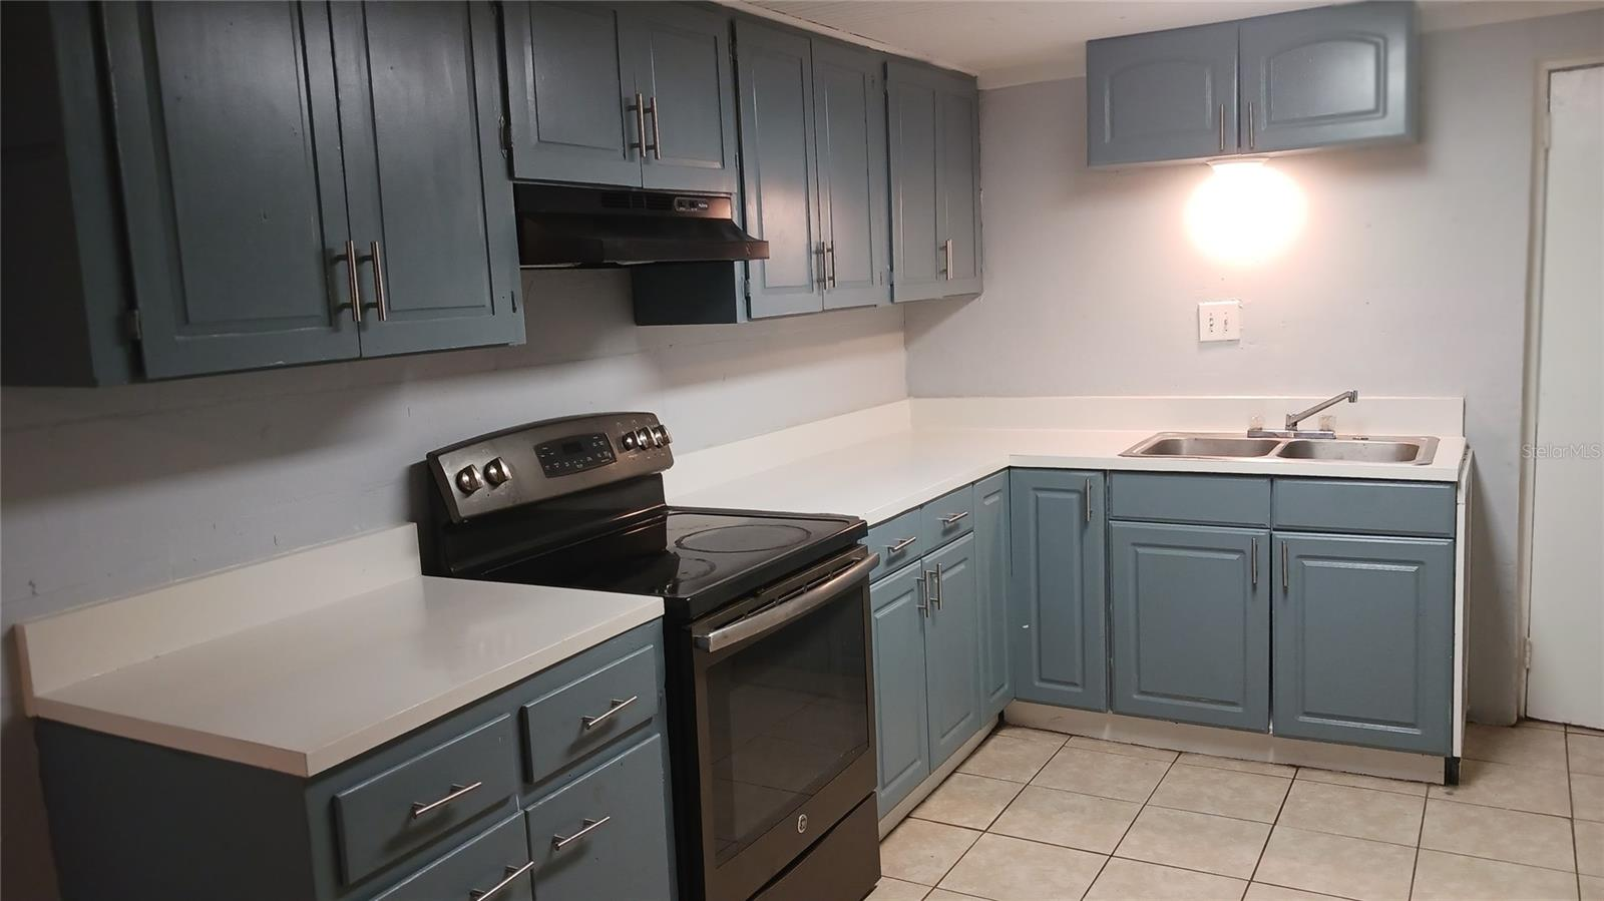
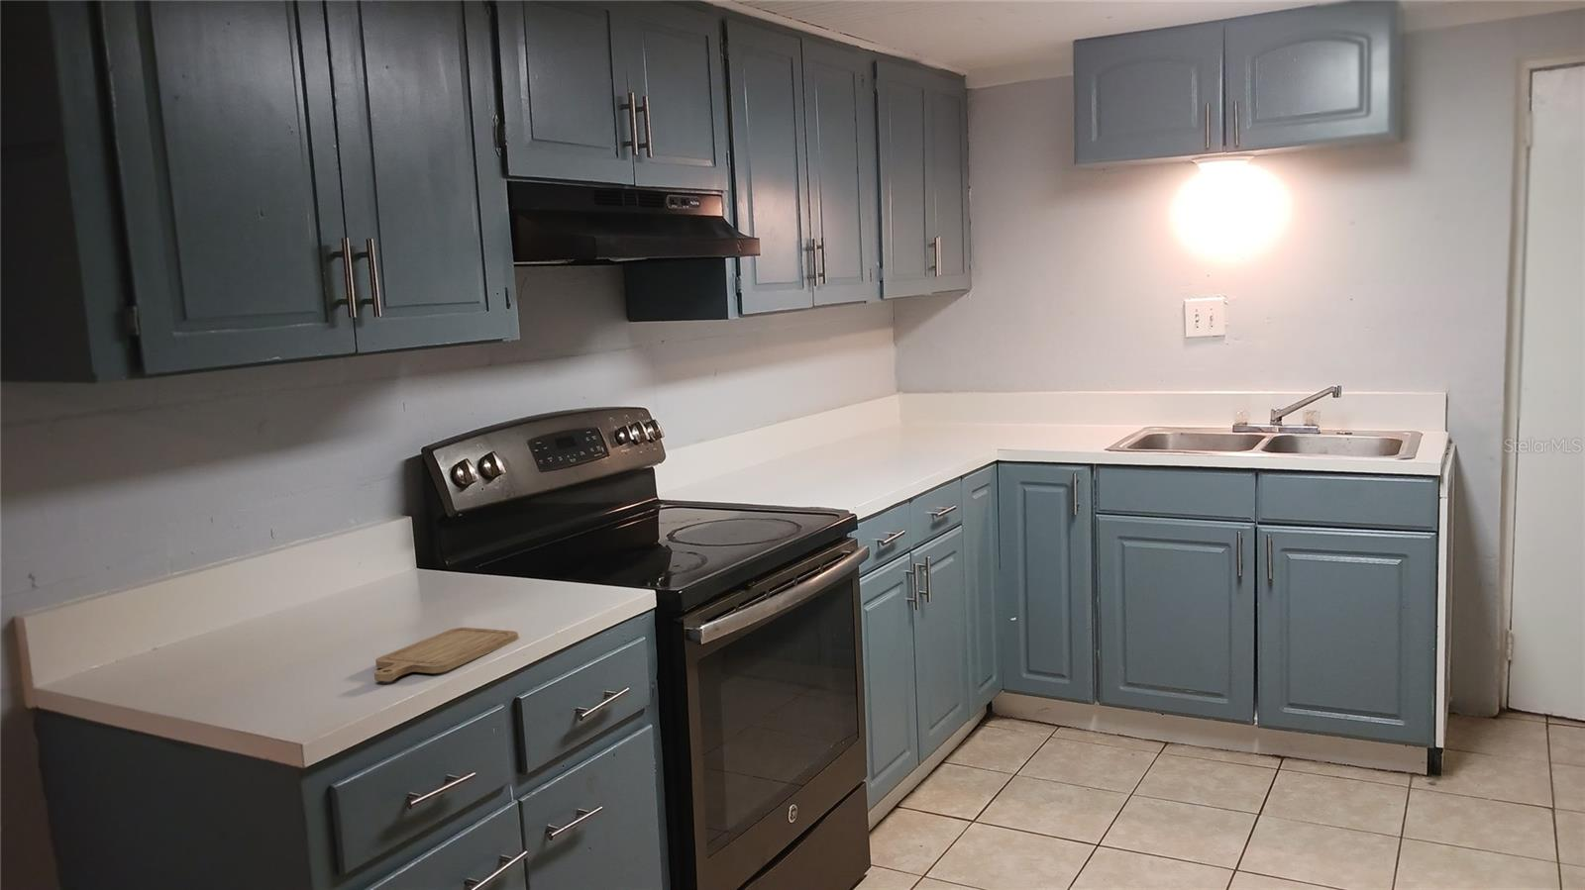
+ chopping board [373,627,519,682]
